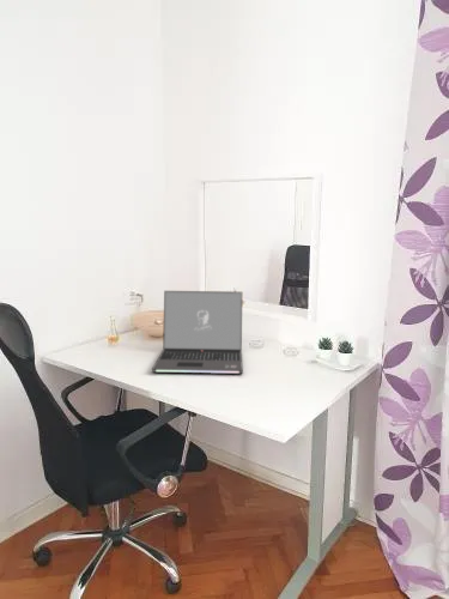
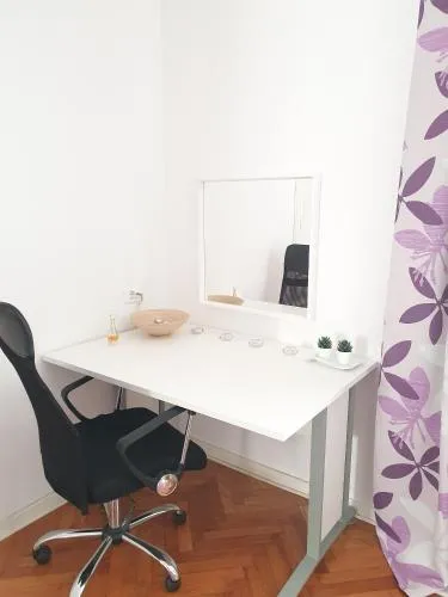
- laptop [151,290,244,375]
